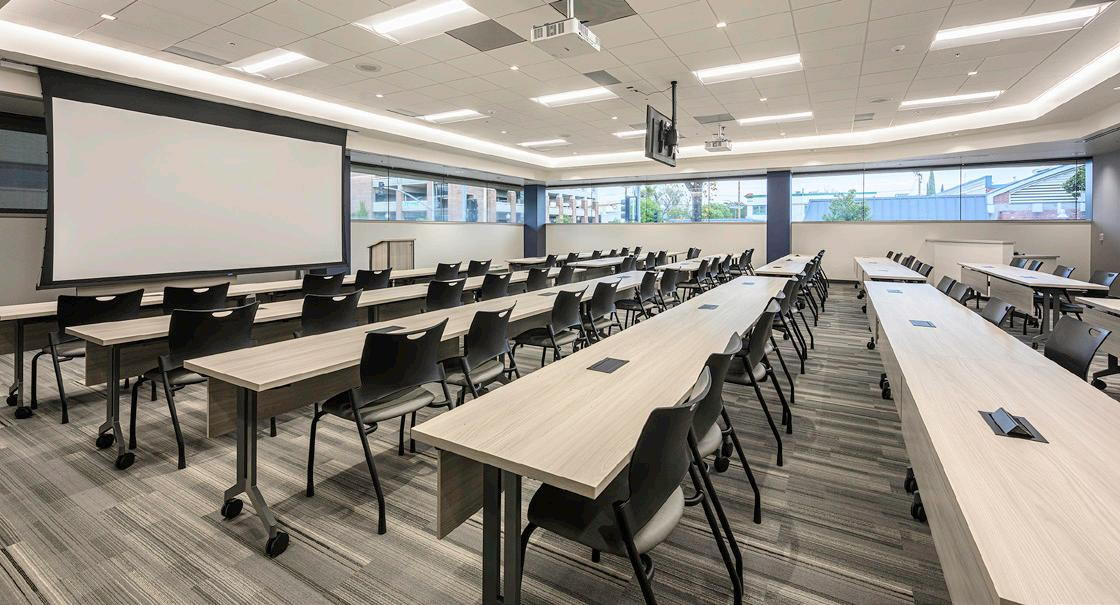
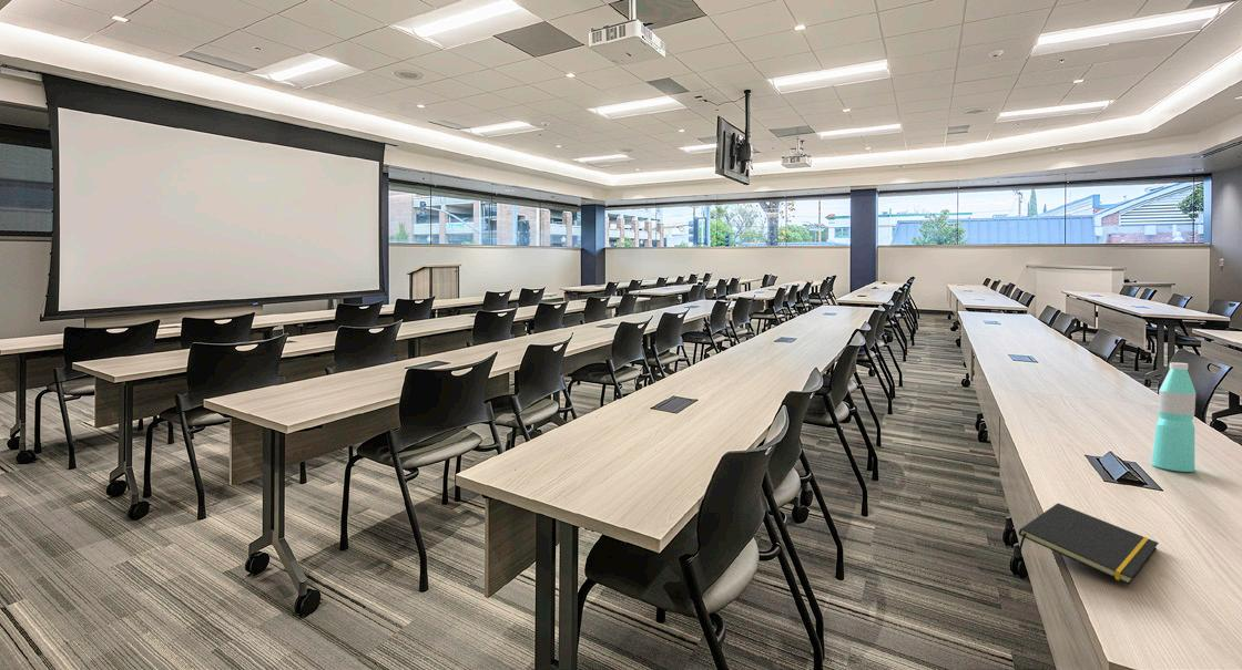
+ water bottle [1150,362,1197,473]
+ notepad [1017,502,1160,586]
